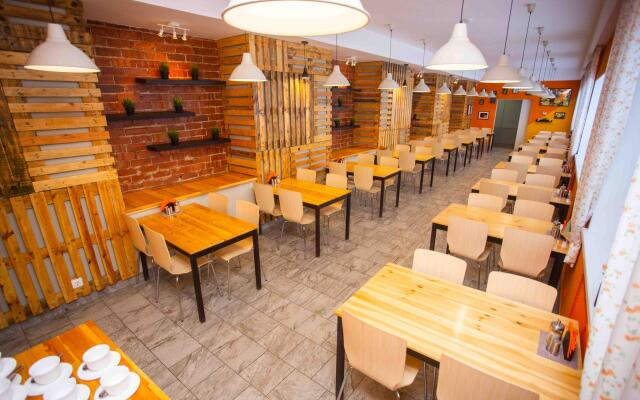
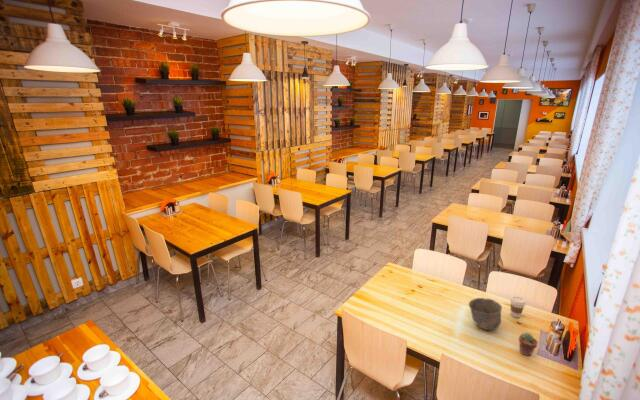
+ coffee cup [509,295,527,319]
+ cup [468,297,503,331]
+ potted succulent [517,331,539,357]
